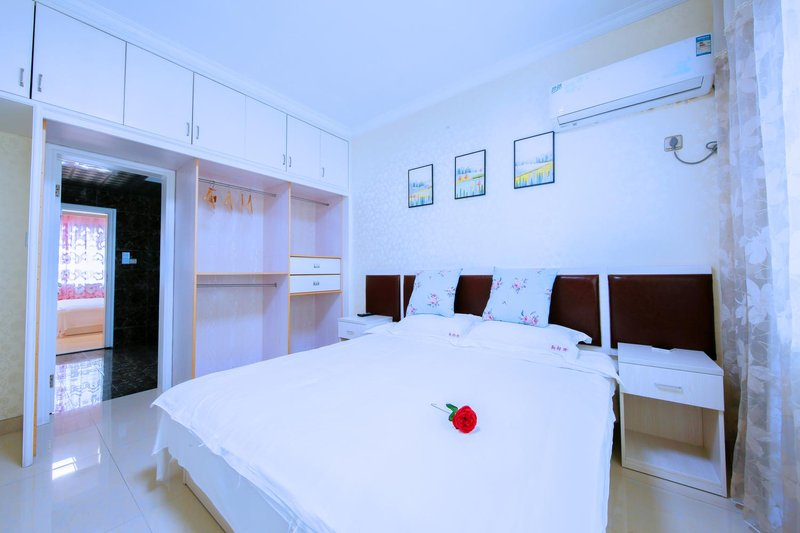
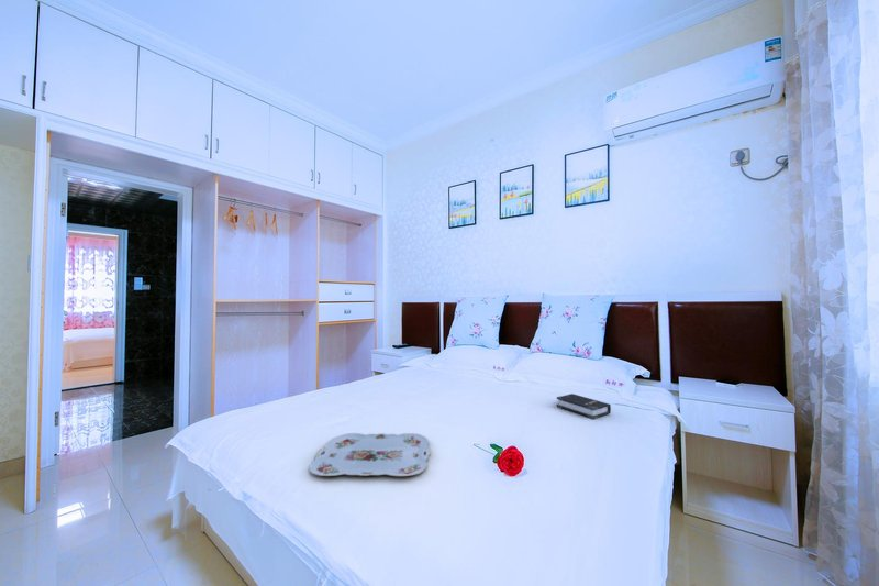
+ hardback book [556,392,612,420]
+ serving tray [309,432,432,477]
